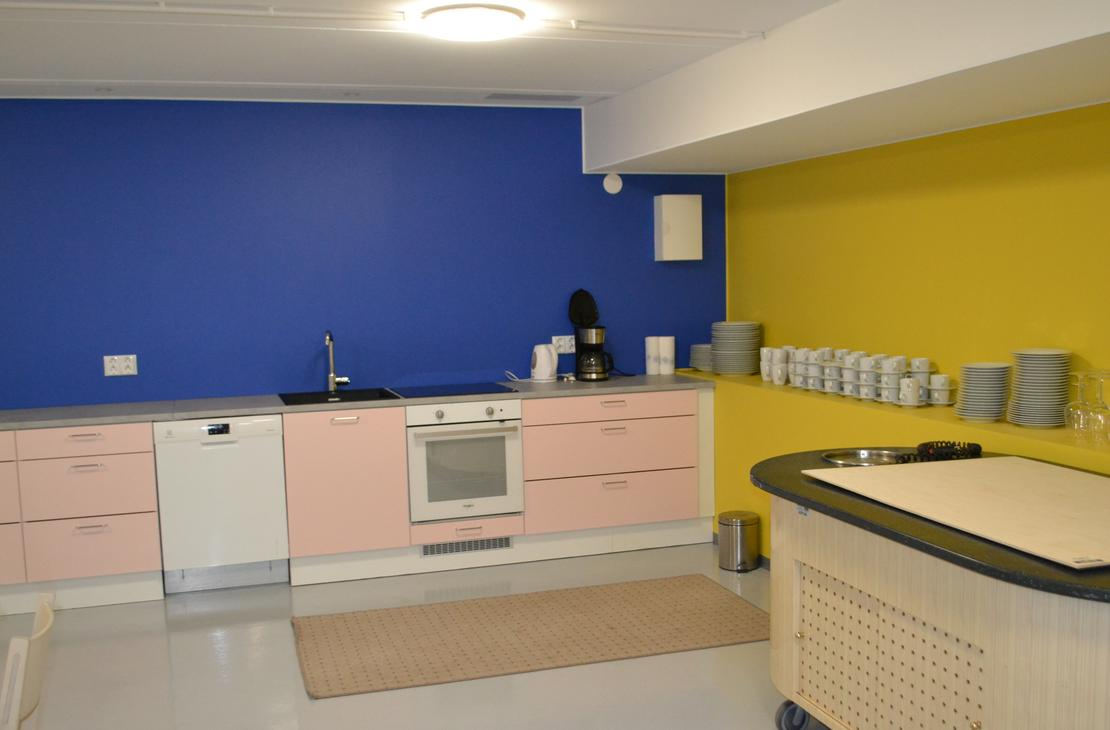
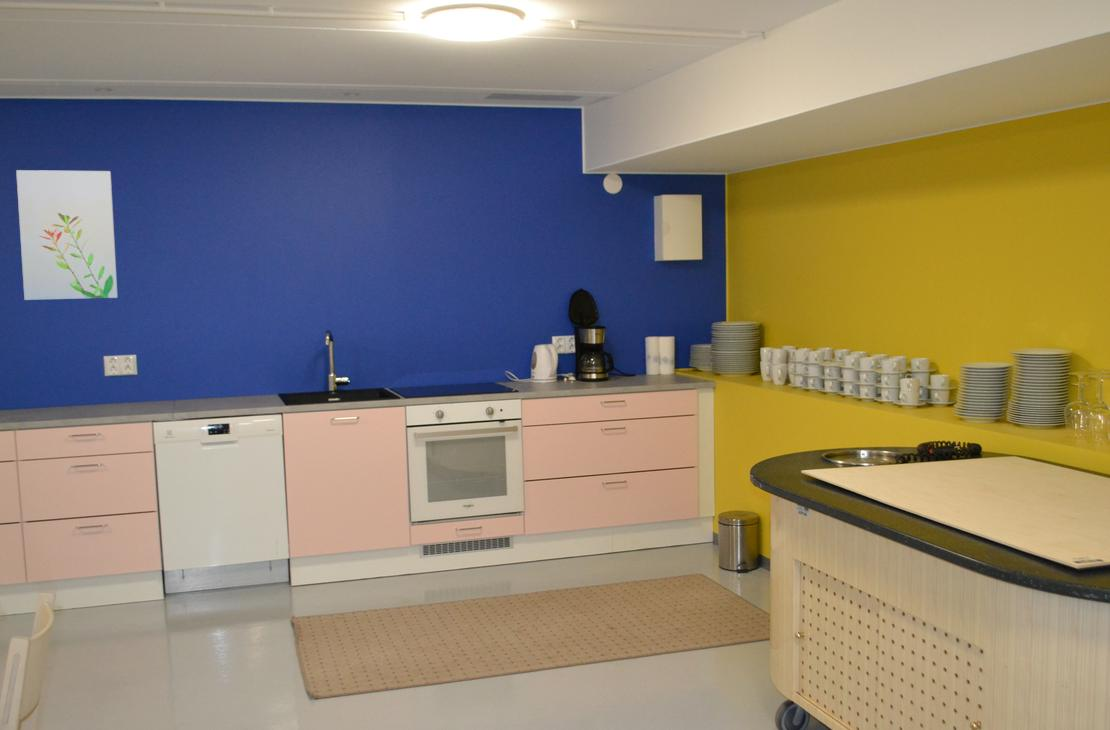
+ wall art [15,169,119,301]
